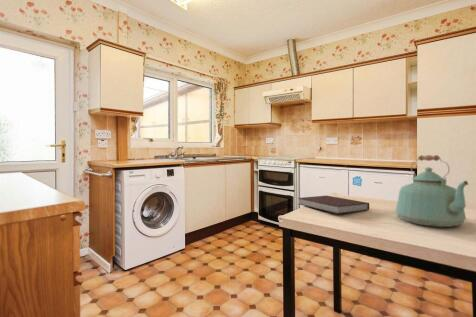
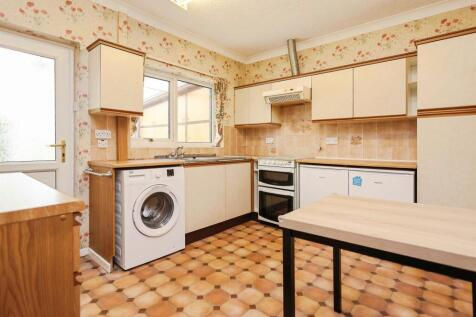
- kettle [395,154,469,228]
- notebook [297,195,370,215]
